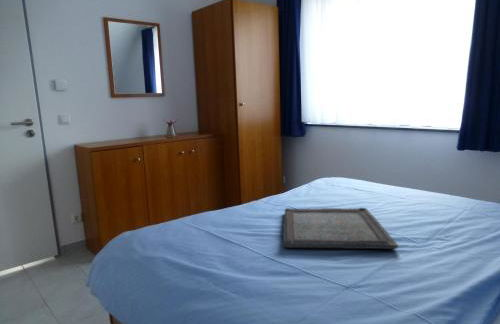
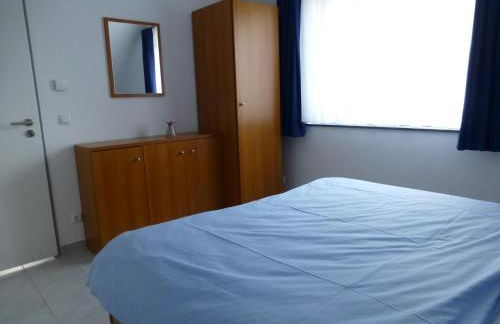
- serving tray [282,207,399,250]
